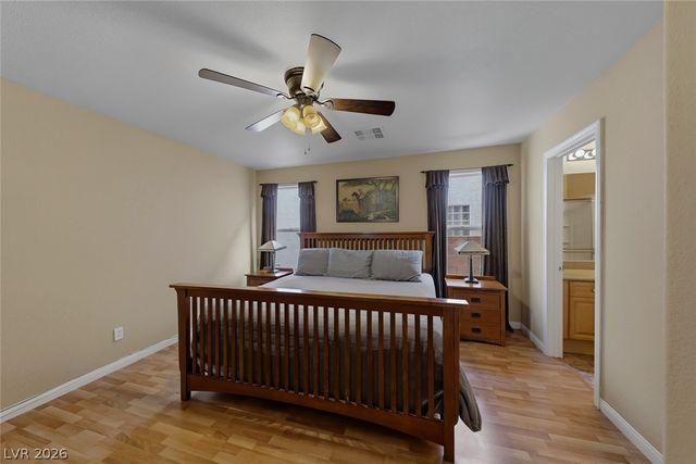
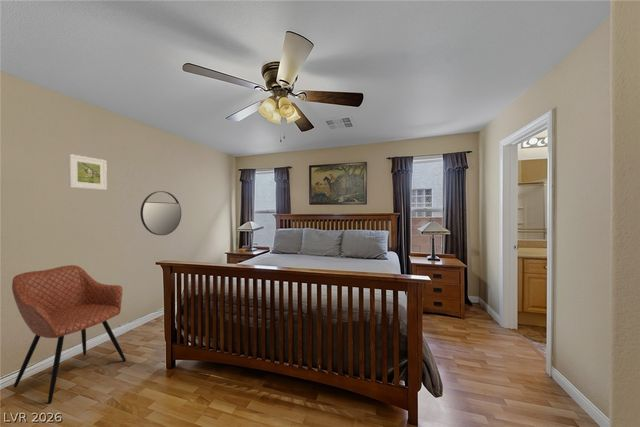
+ home mirror [139,190,182,236]
+ armchair [11,264,127,404]
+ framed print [68,153,108,191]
